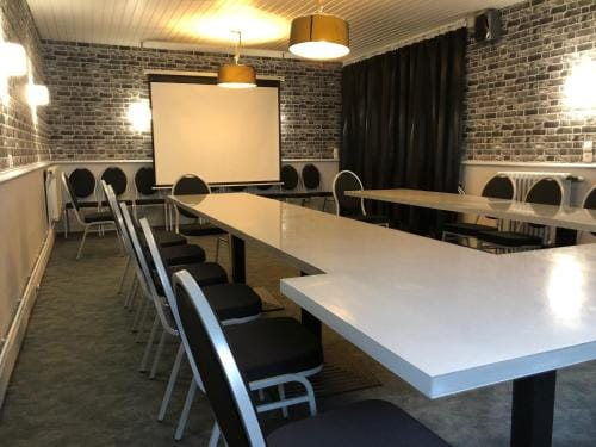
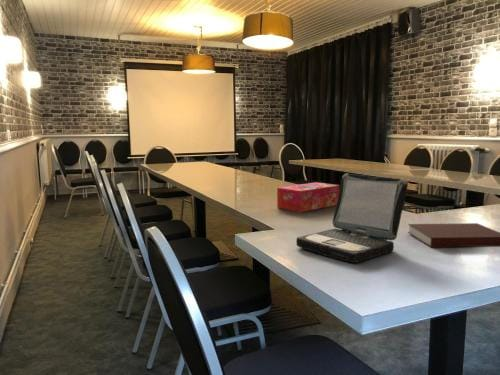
+ notebook [407,222,500,248]
+ laptop [295,173,409,264]
+ tissue box [276,181,340,213]
